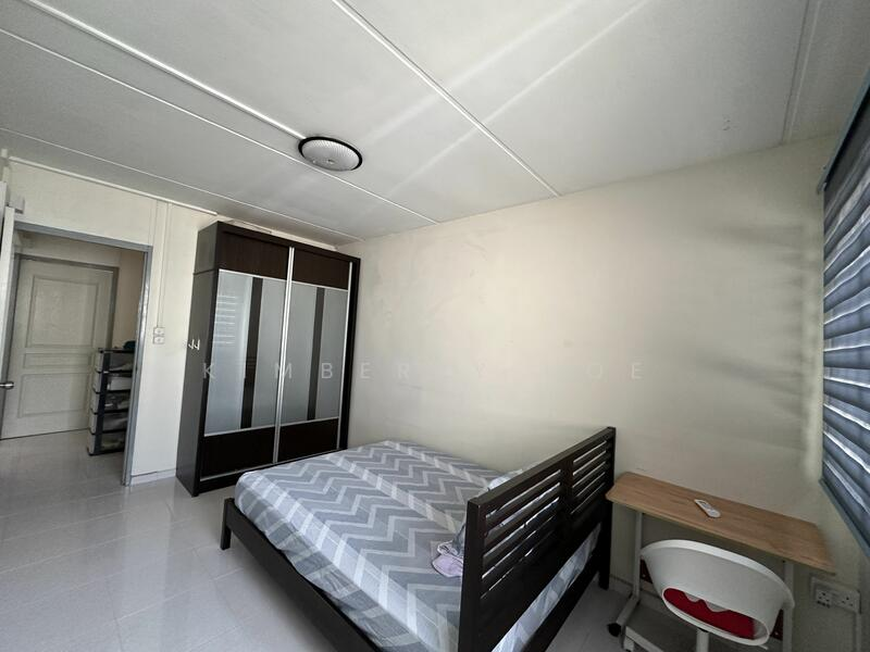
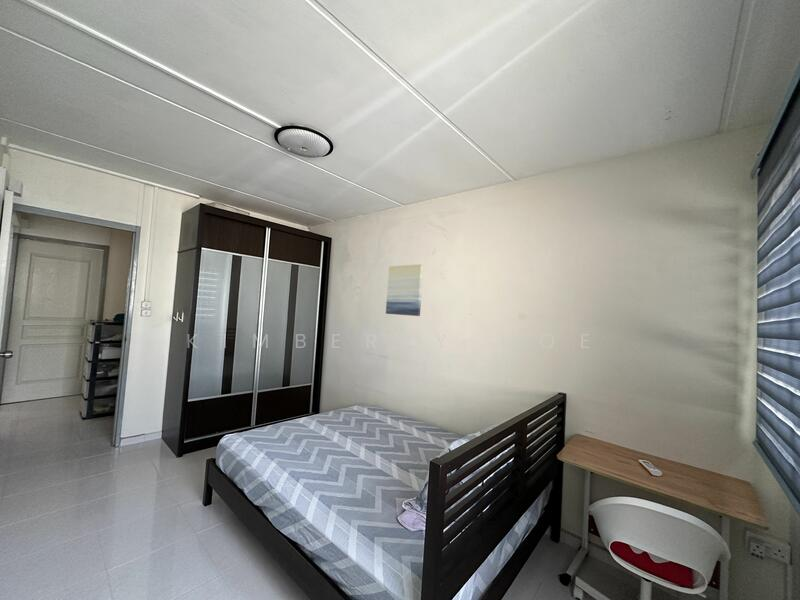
+ wall art [385,263,424,317]
